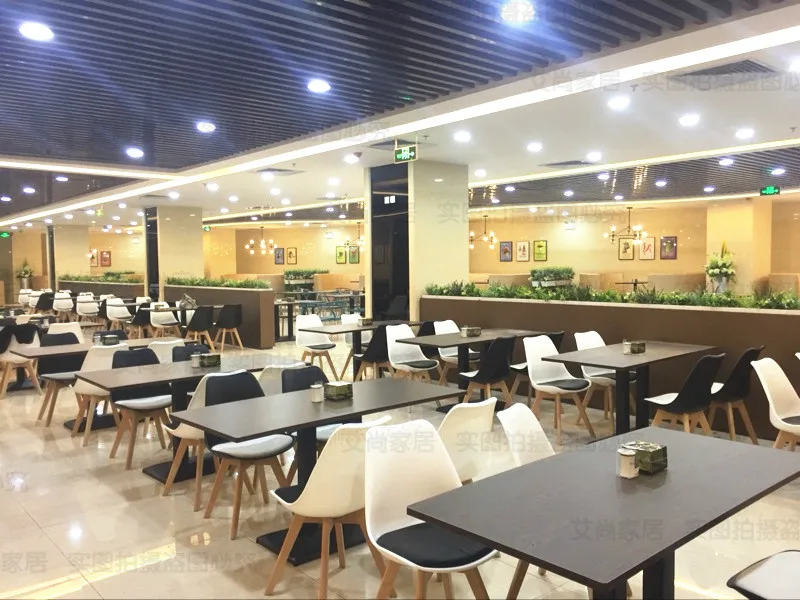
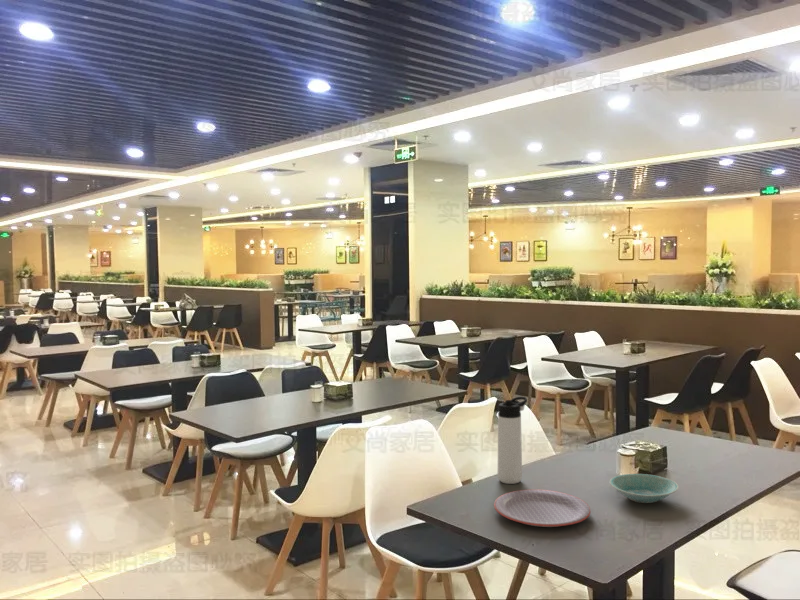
+ bowl [609,473,680,504]
+ thermos bottle [497,396,528,485]
+ plate [493,488,592,528]
